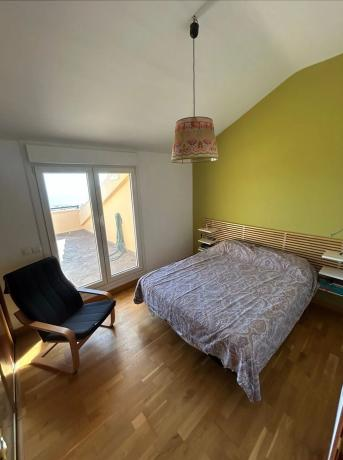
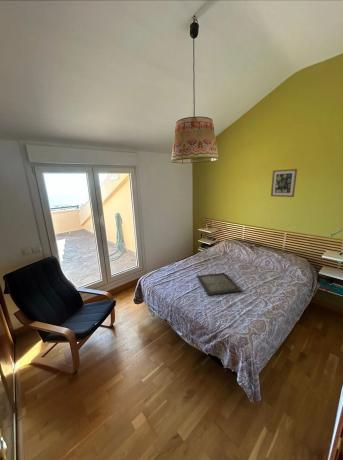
+ serving tray [196,272,243,296]
+ wall art [270,168,298,198]
